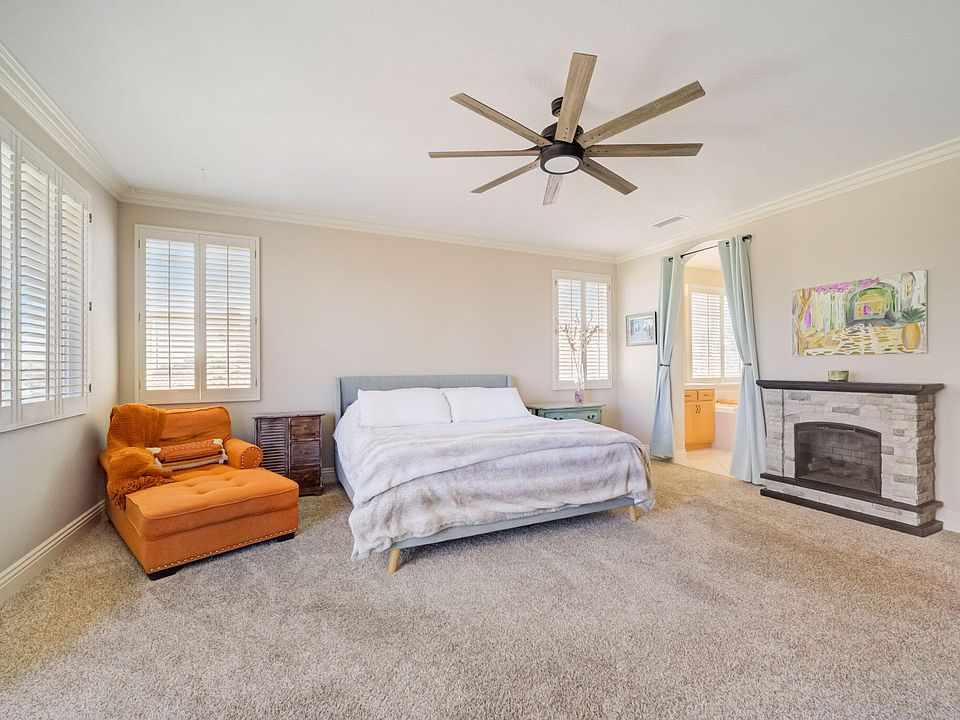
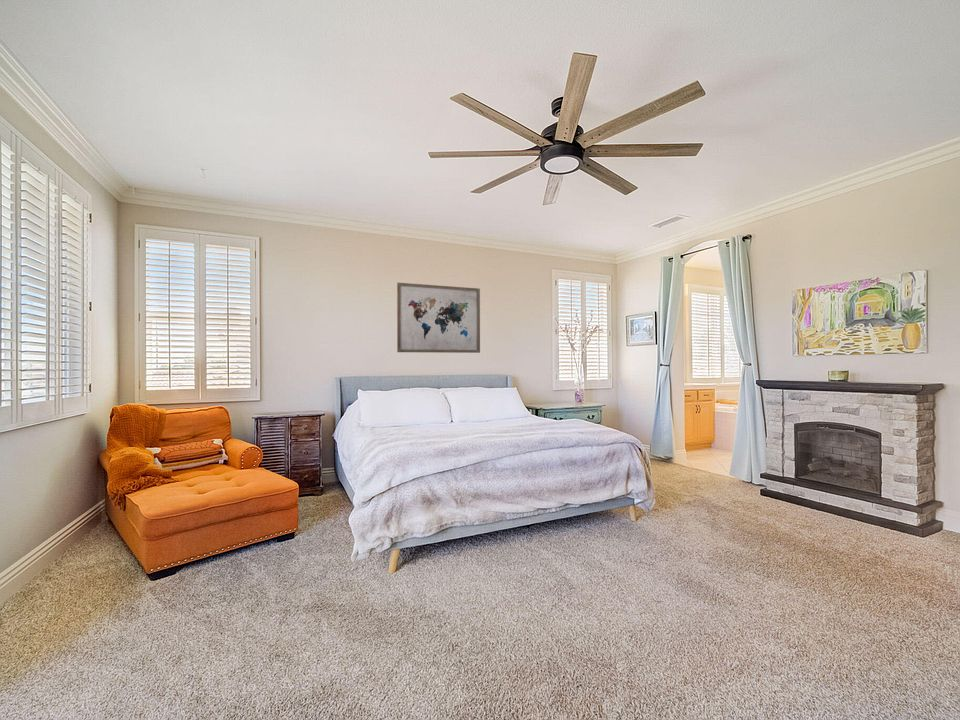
+ wall art [396,282,481,354]
